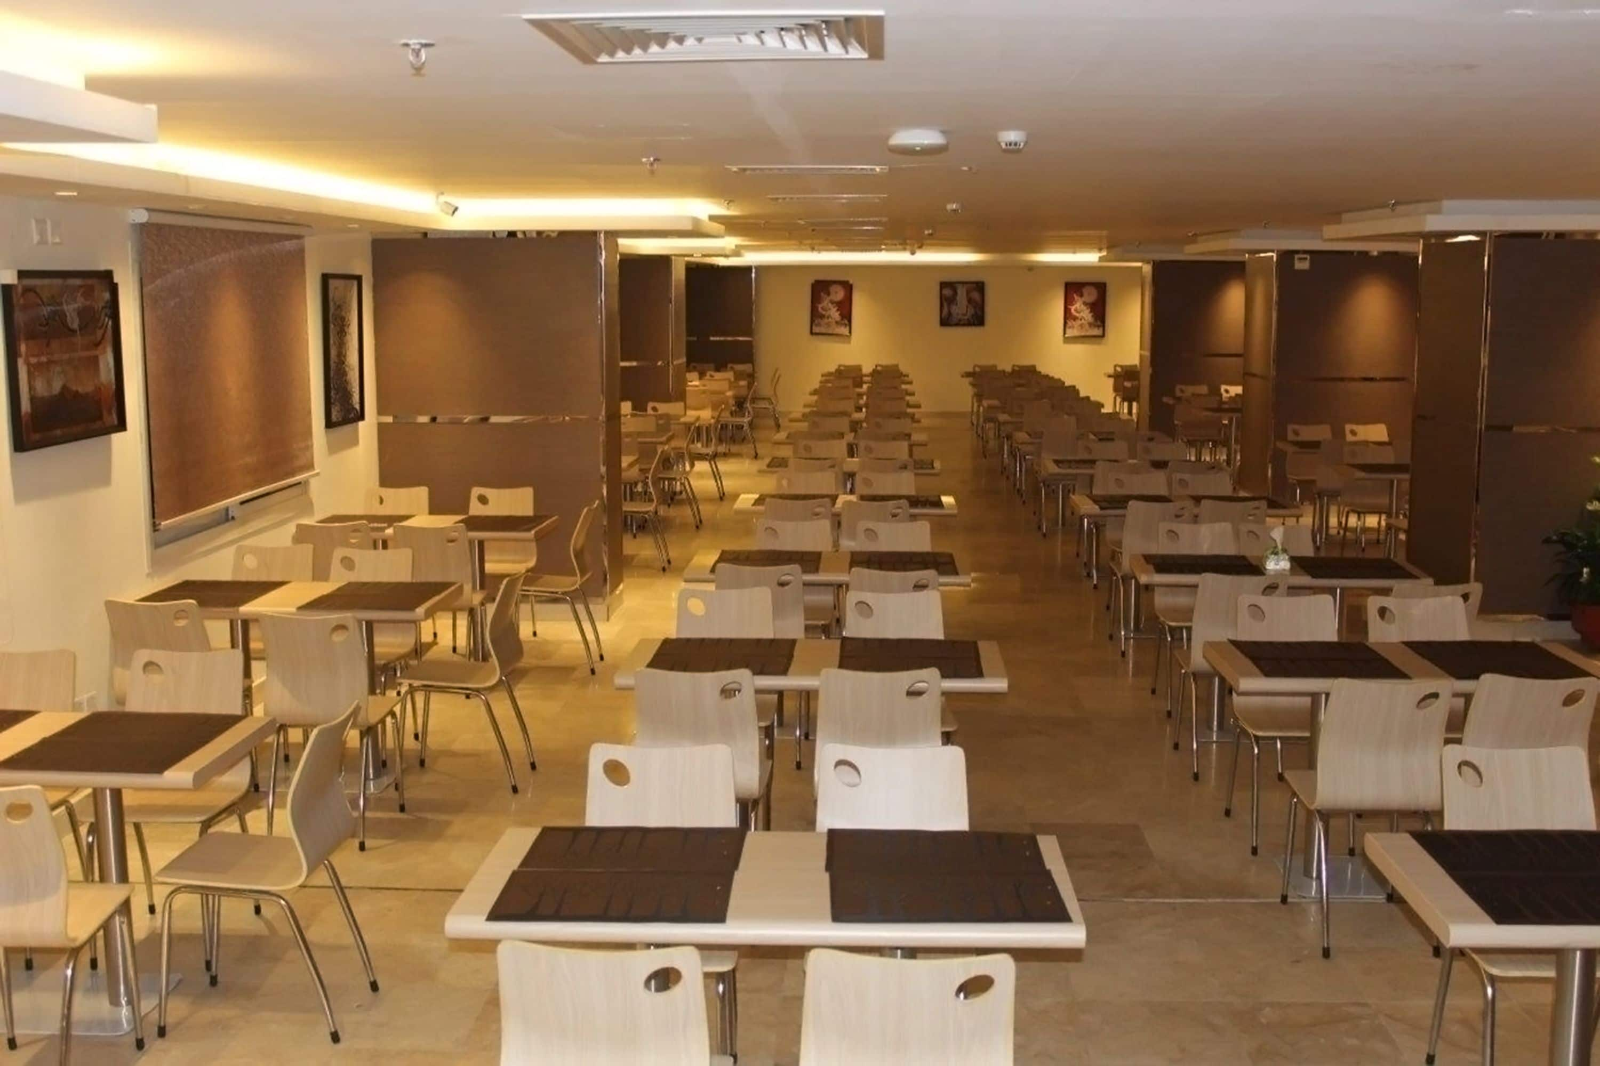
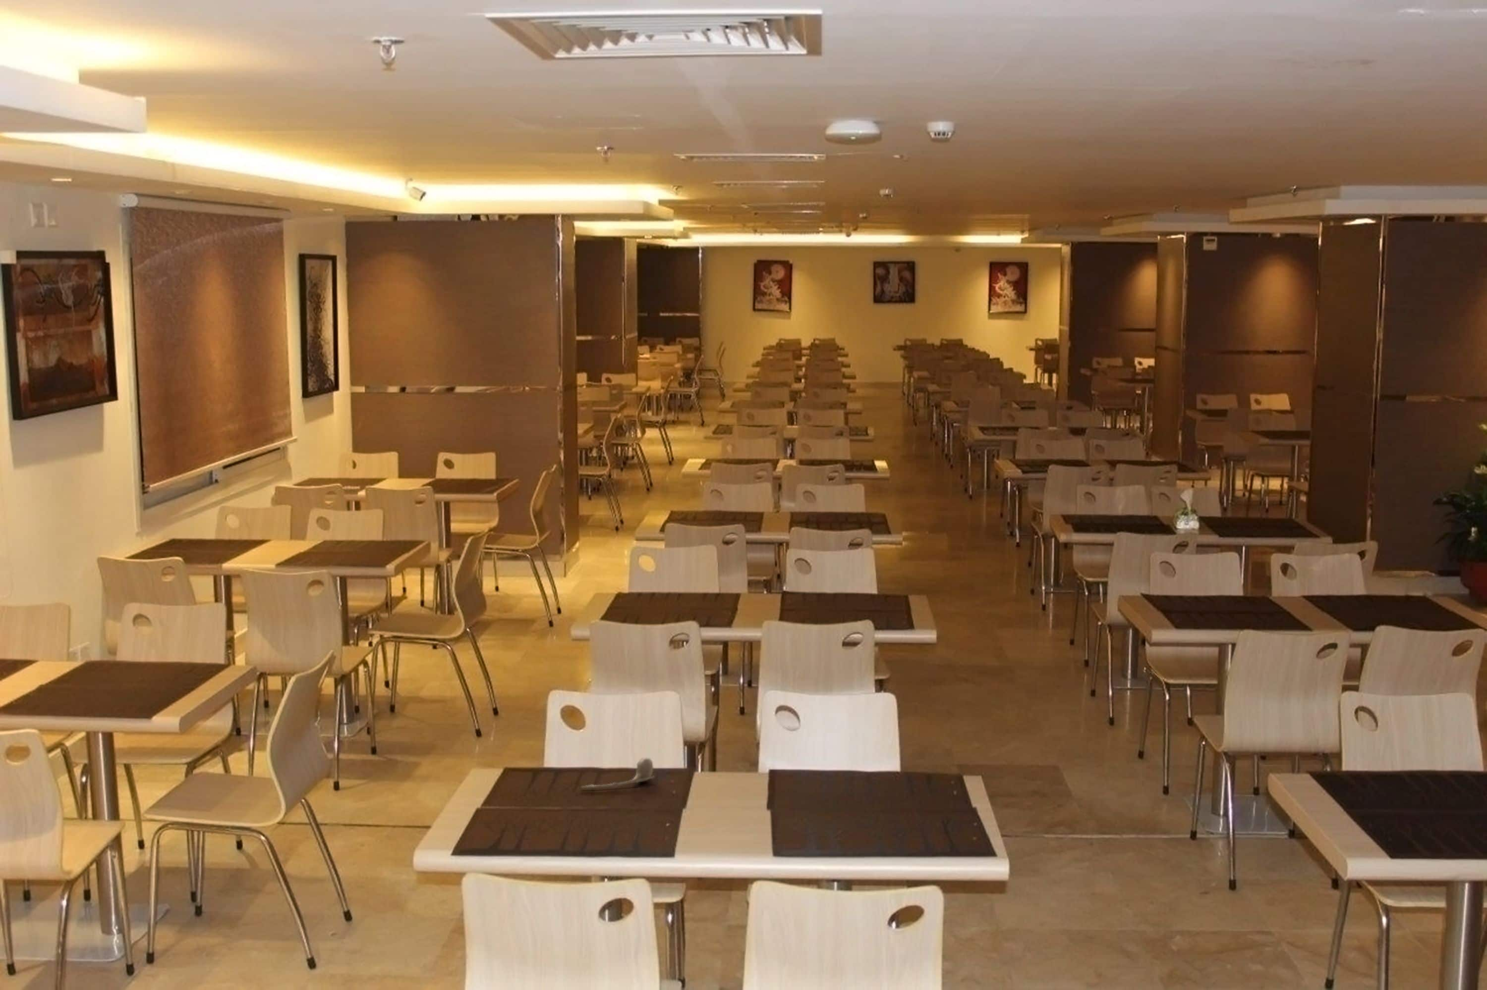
+ spoon [580,757,655,789]
